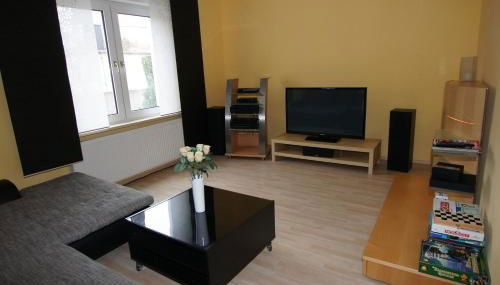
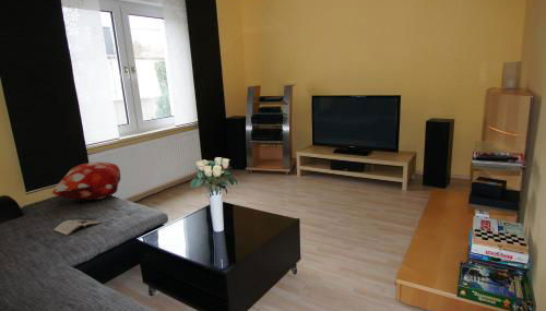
+ decorative pillow [51,162,121,202]
+ magazine [52,217,103,237]
